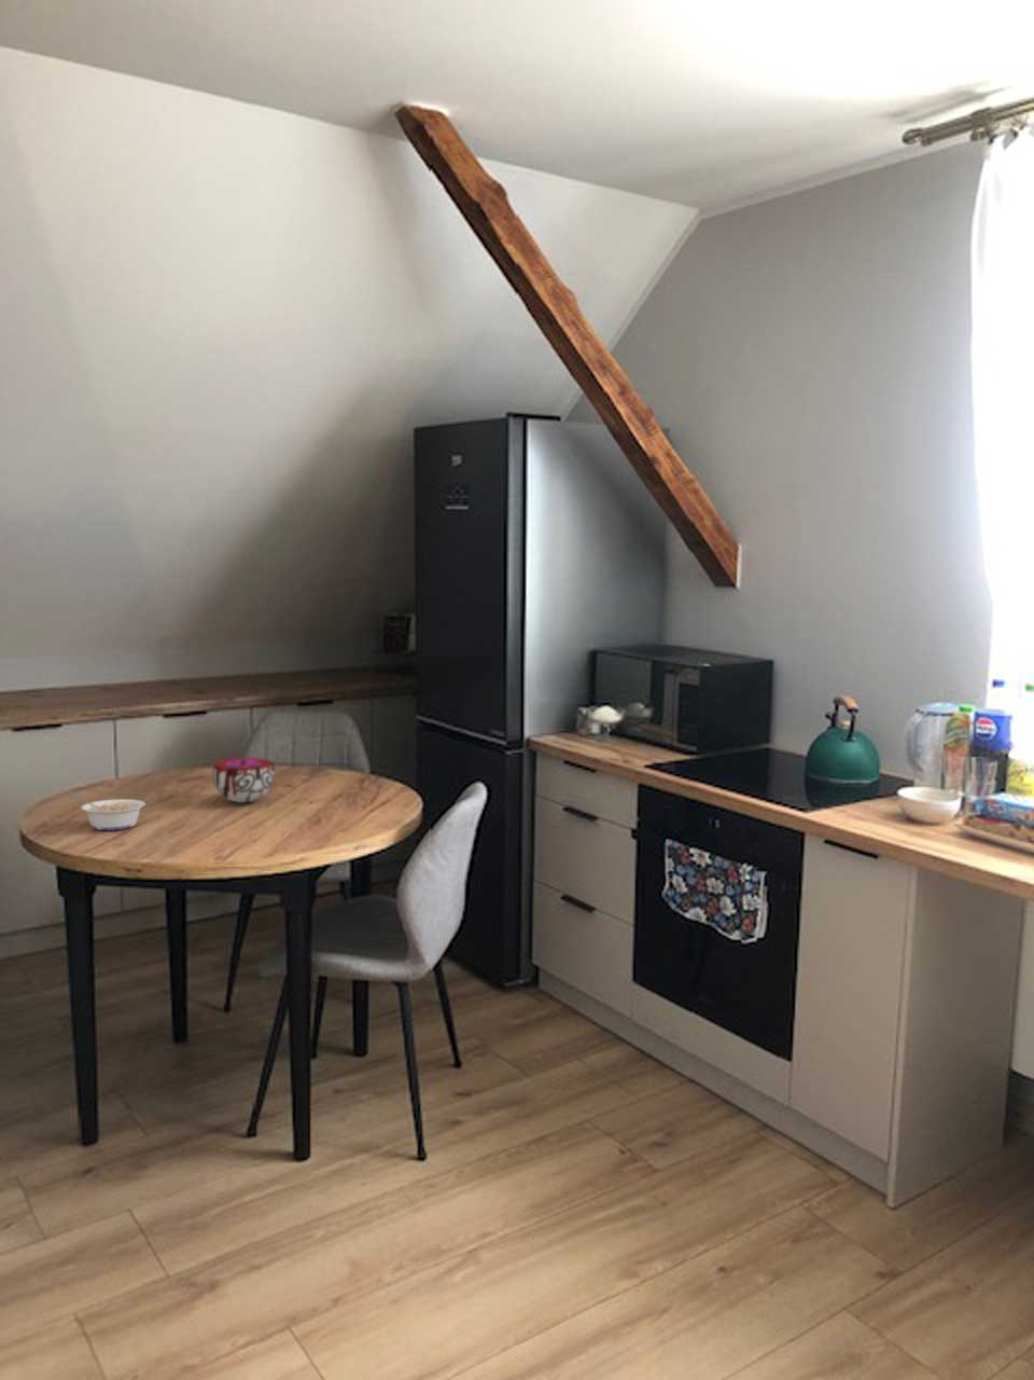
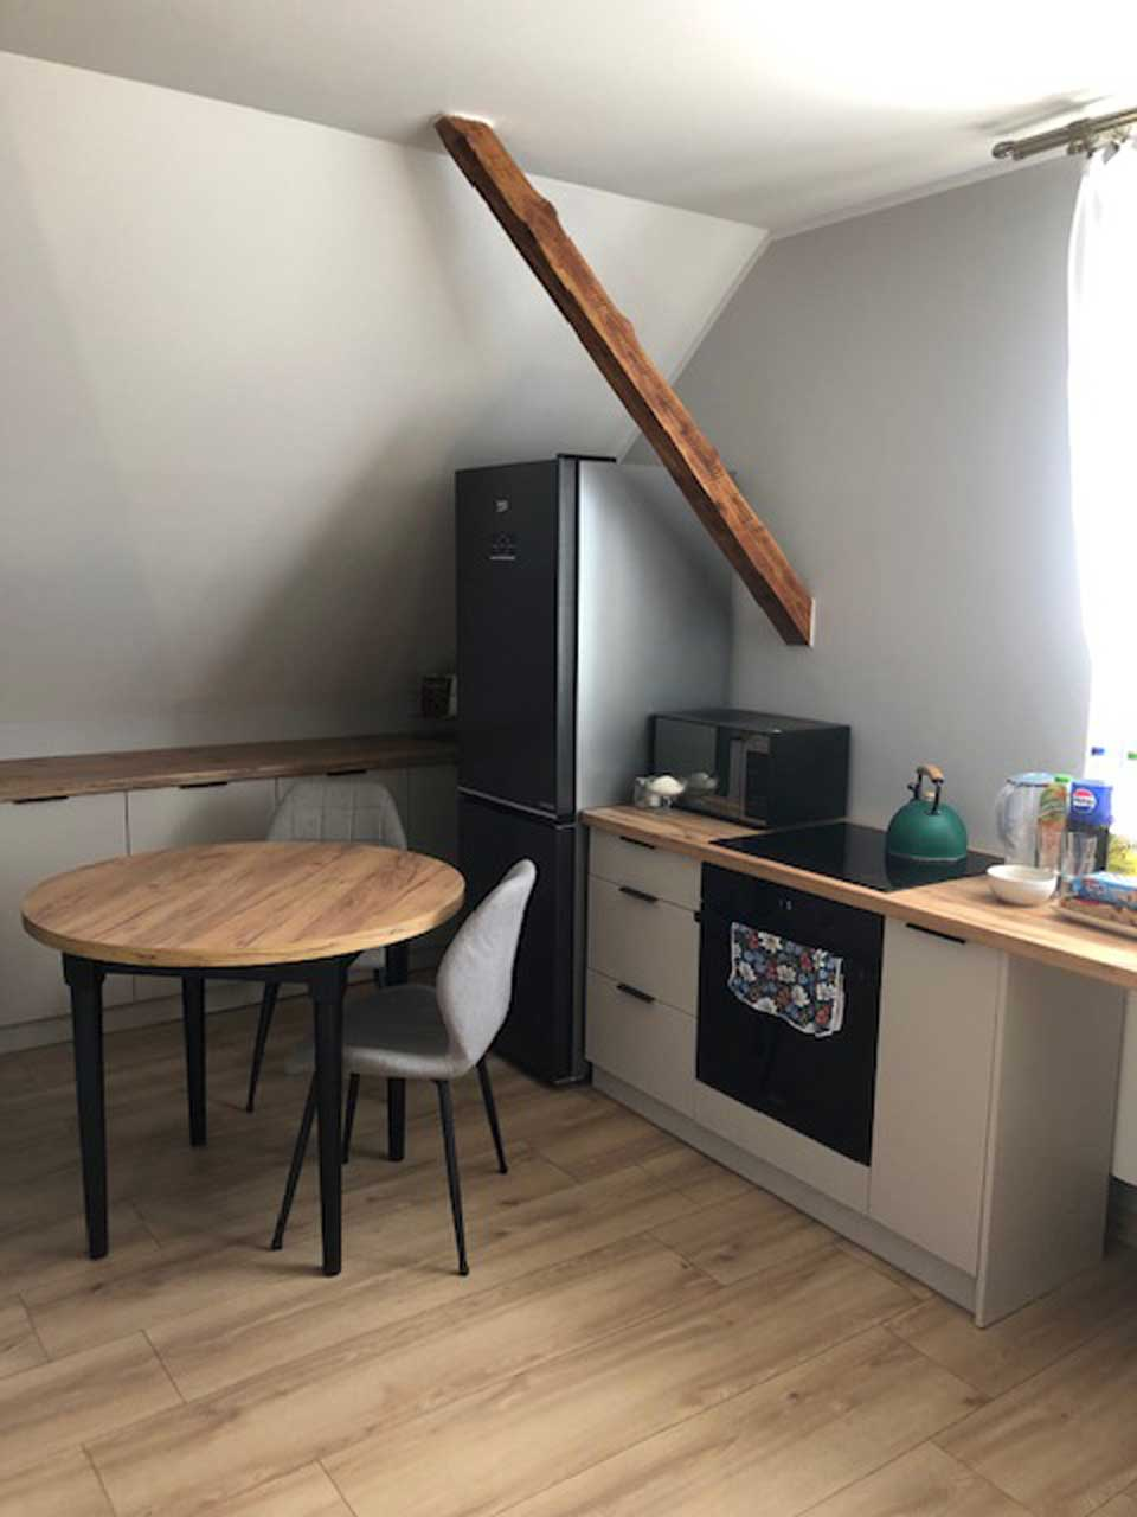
- decorative bowl [211,757,276,803]
- legume [75,796,147,831]
